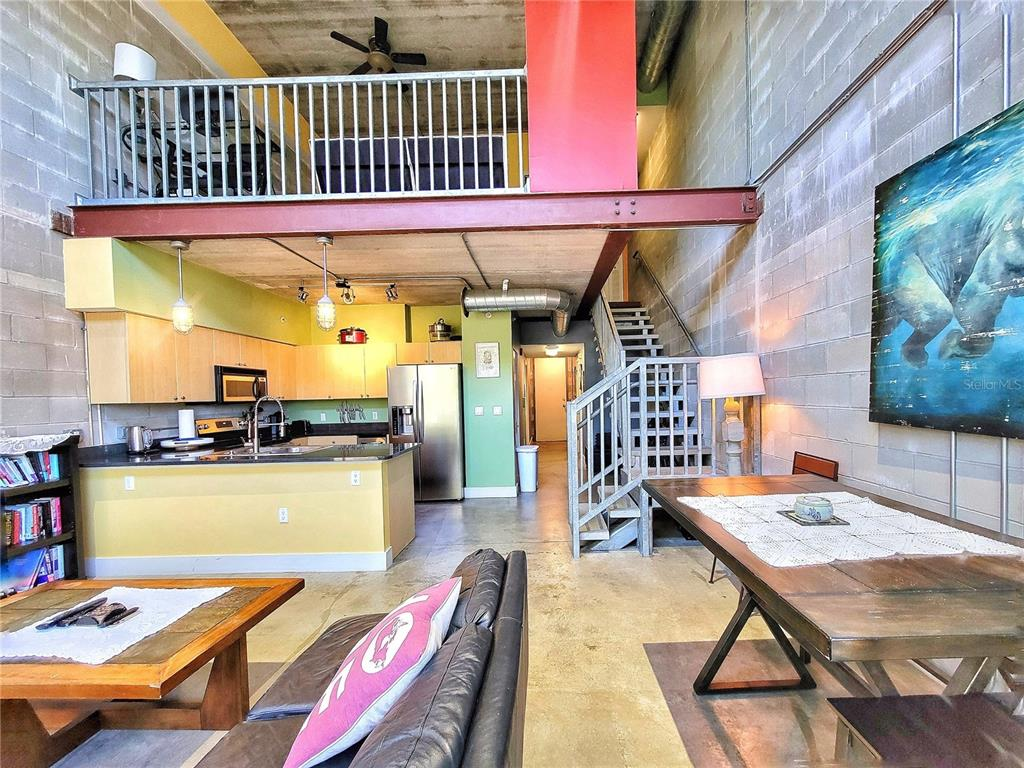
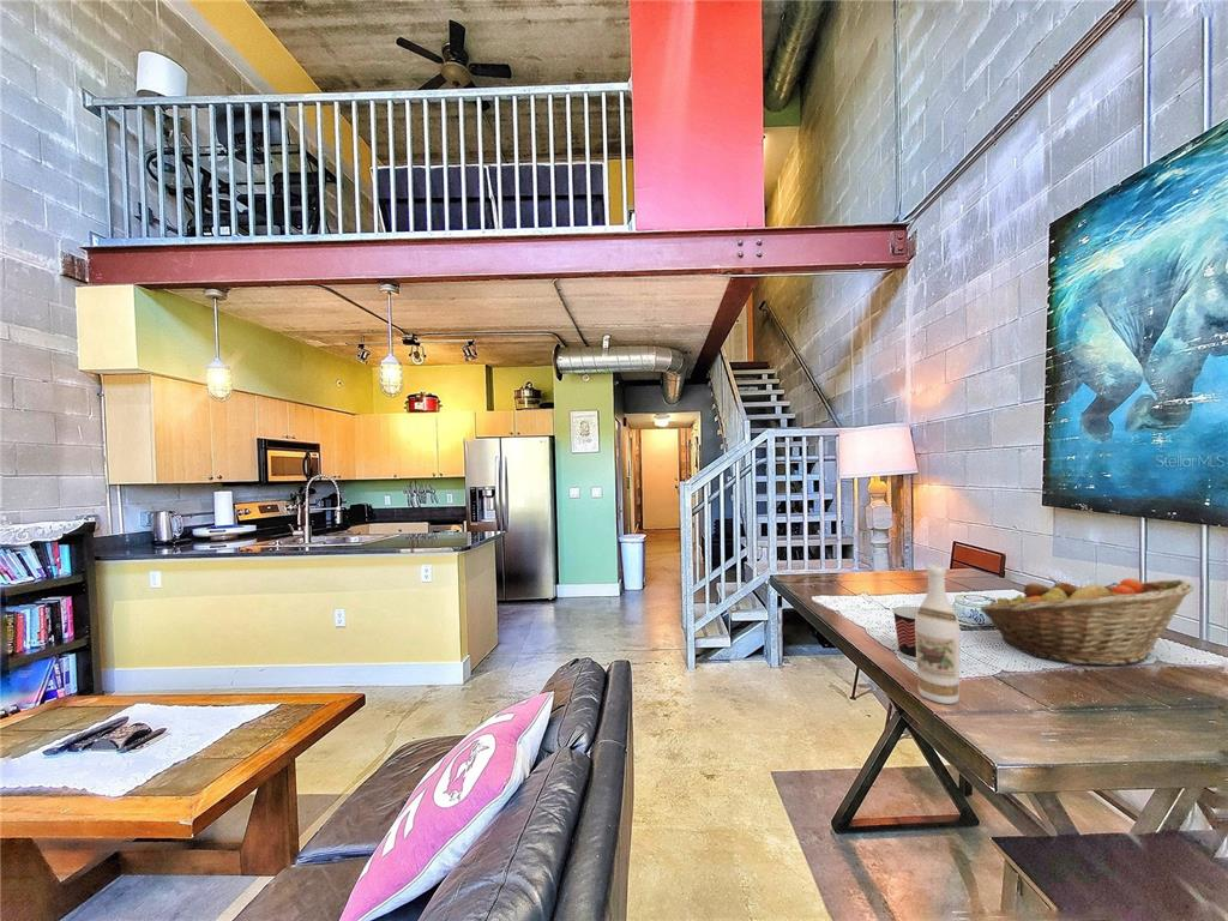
+ wine bottle [915,564,962,705]
+ fruit basket [979,577,1194,667]
+ cup [891,606,920,662]
